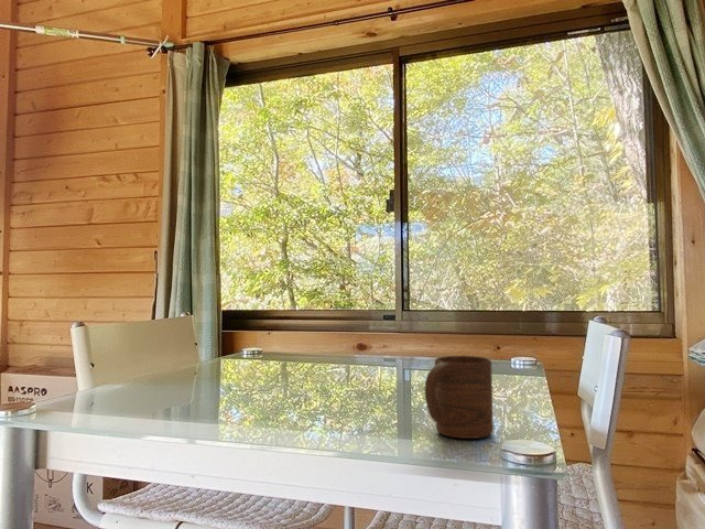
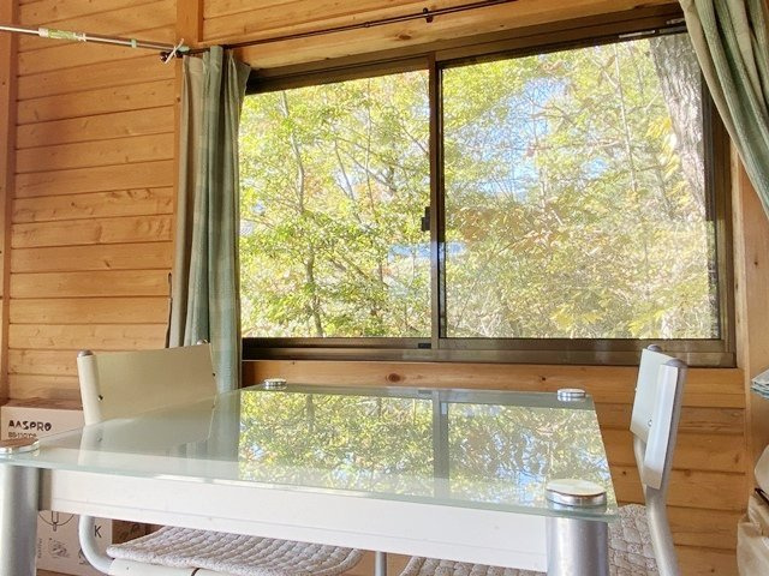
- cup [424,355,495,440]
